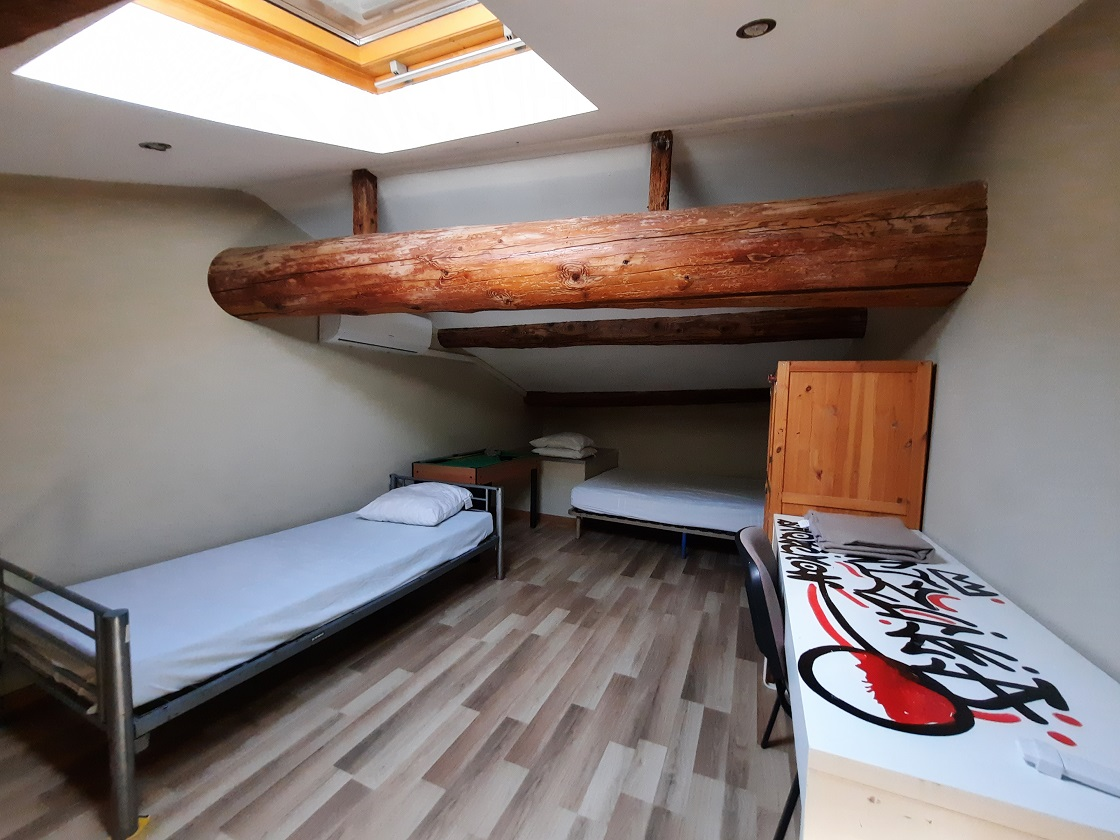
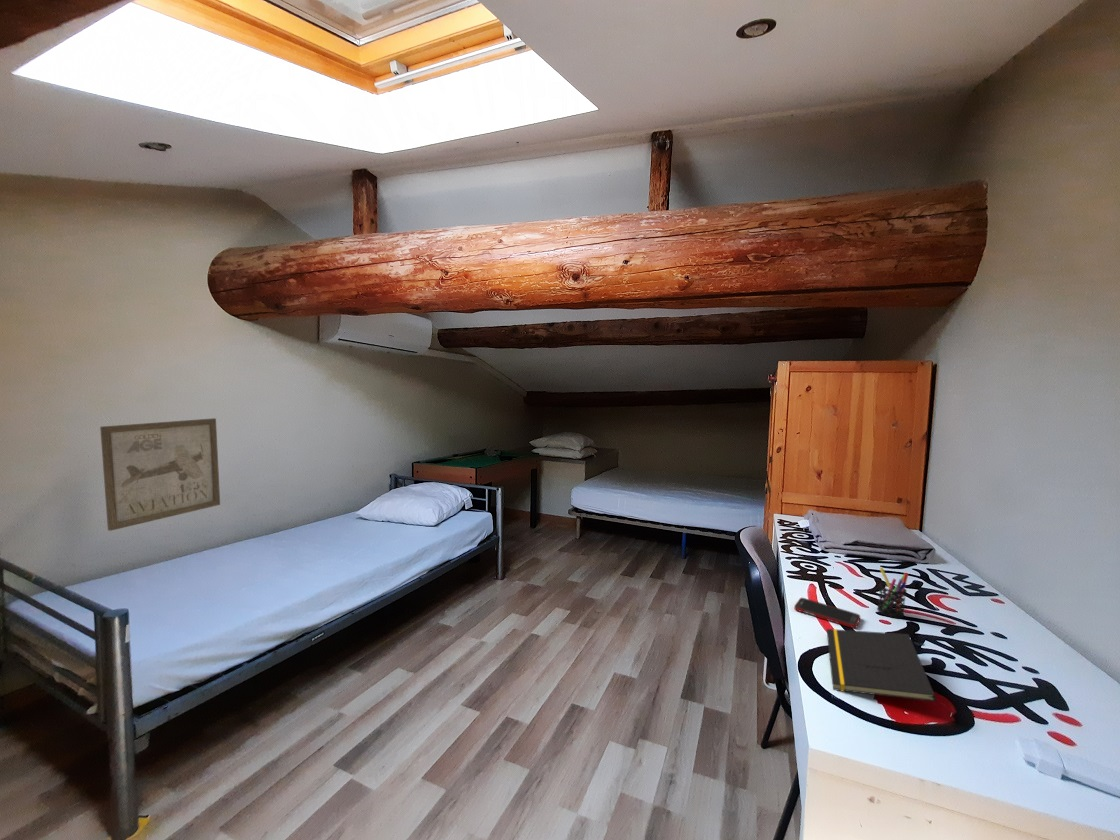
+ cell phone [793,597,861,629]
+ notepad [826,628,937,703]
+ pen holder [876,566,909,619]
+ wall art [99,417,221,532]
